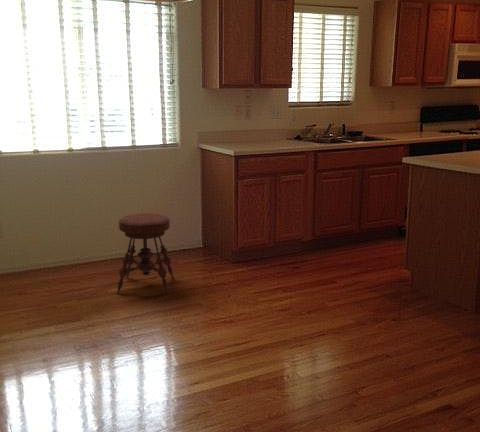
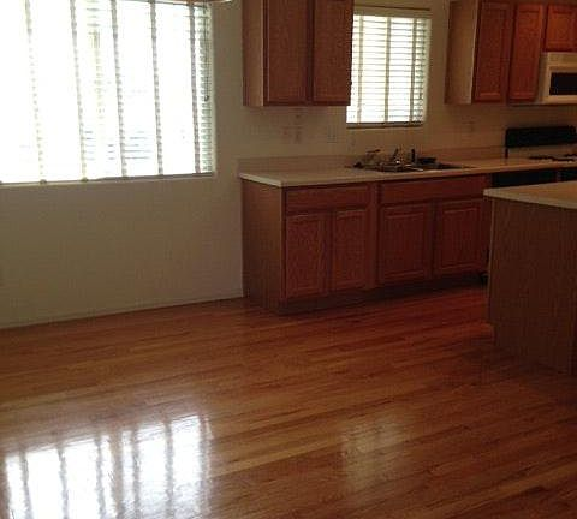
- stool [116,212,175,295]
